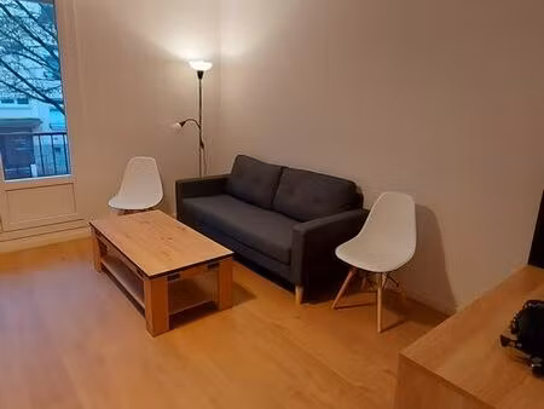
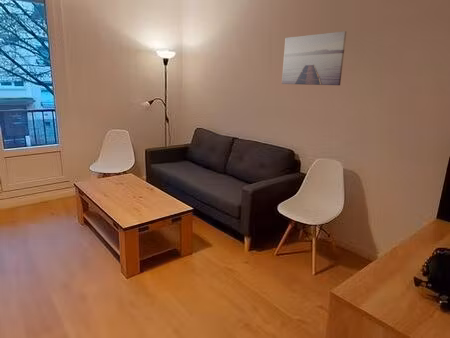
+ wall art [281,30,347,86]
